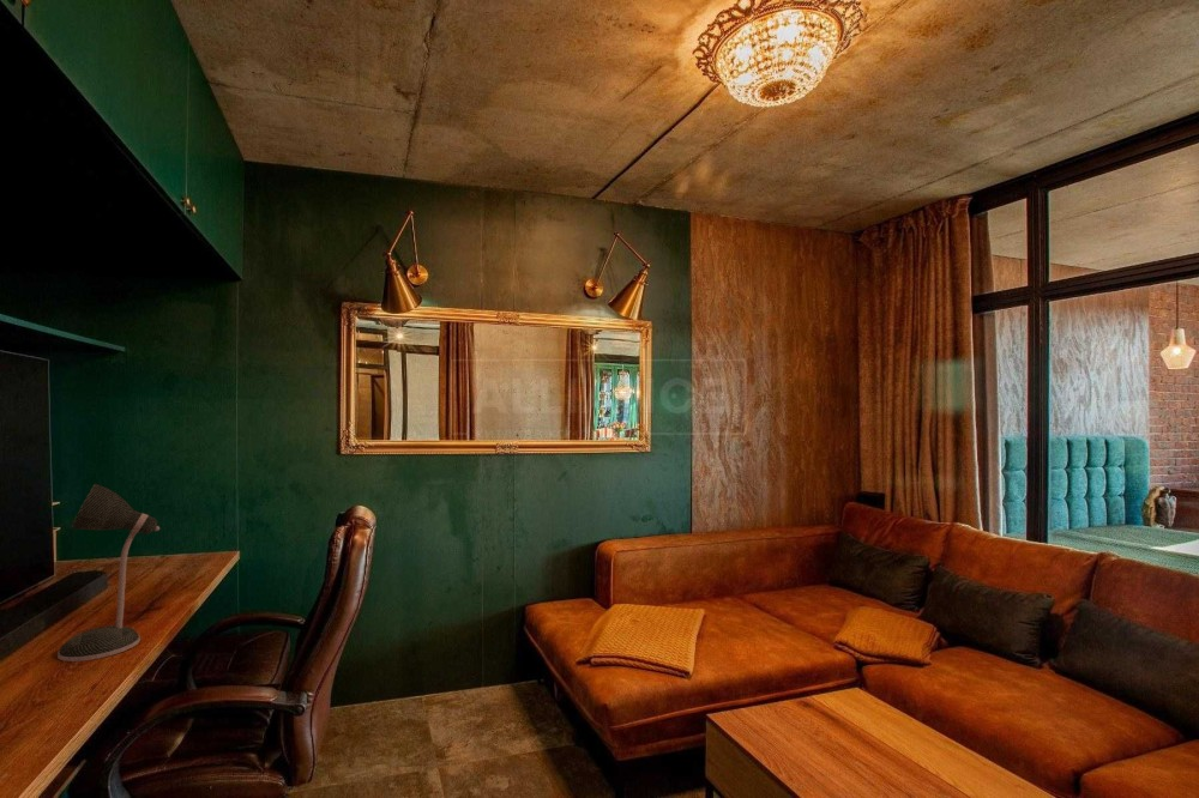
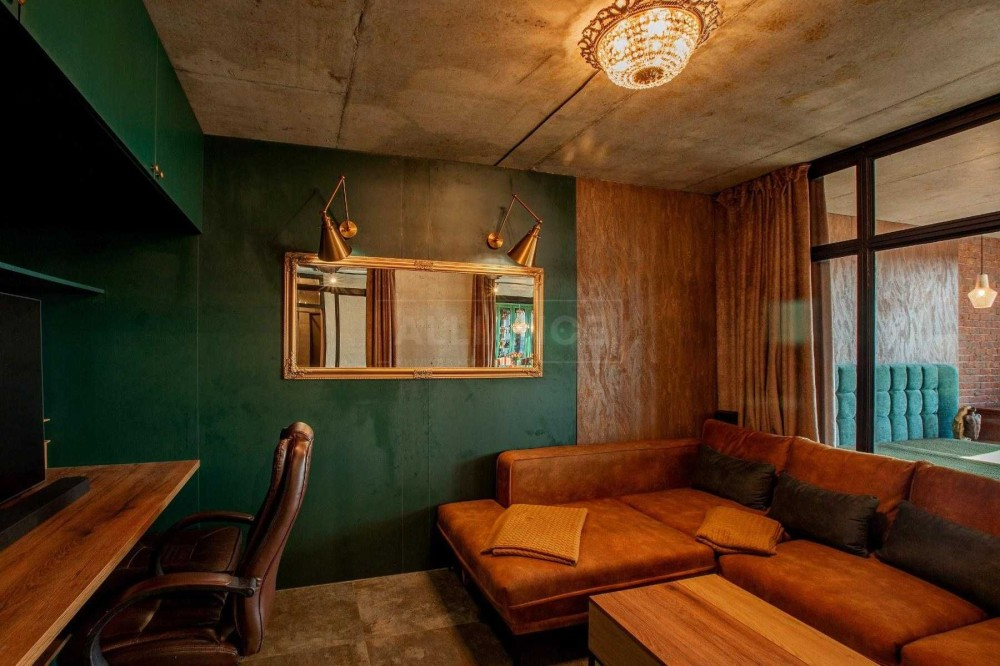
- desk lamp [56,483,161,663]
